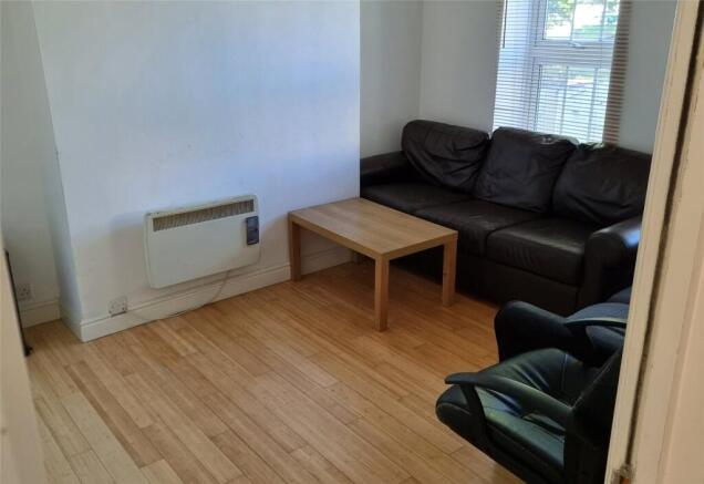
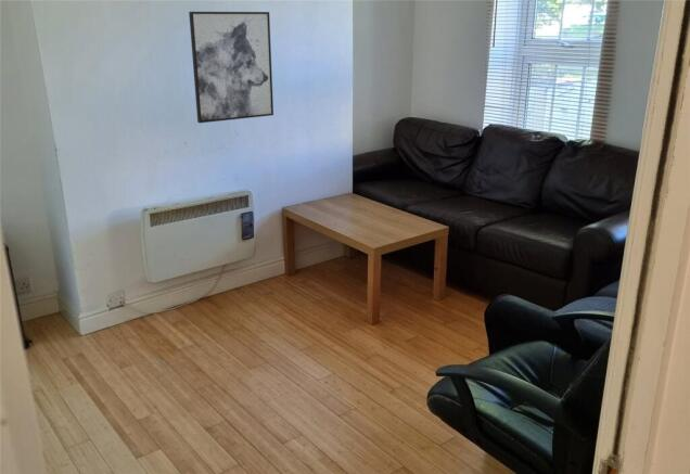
+ wall art [188,11,274,124]
